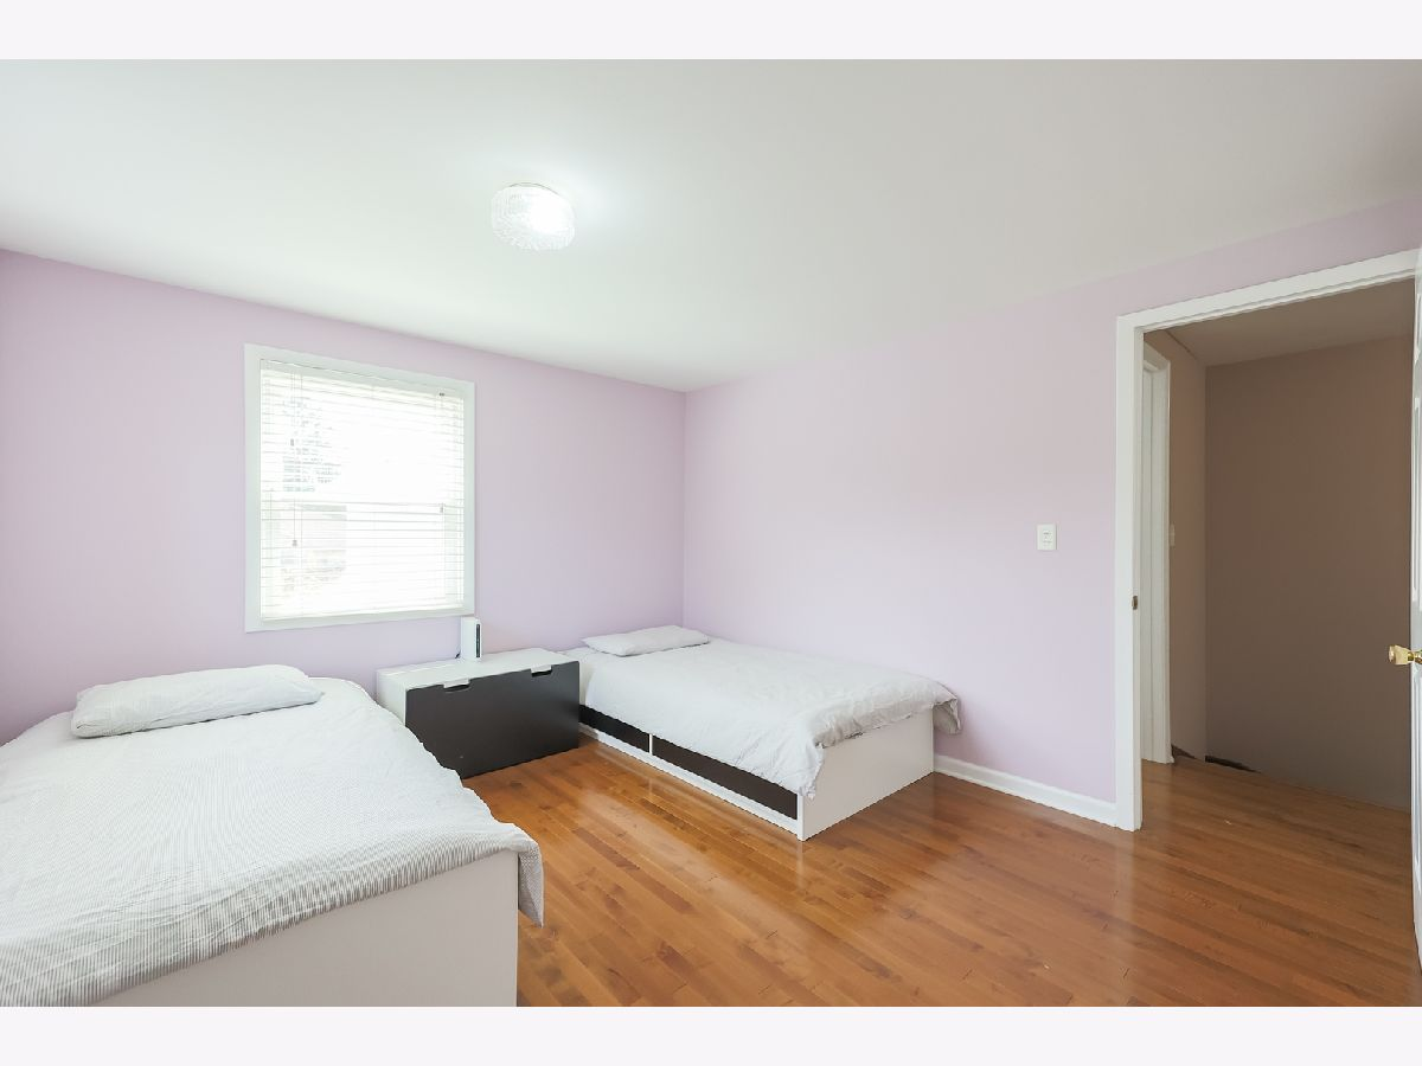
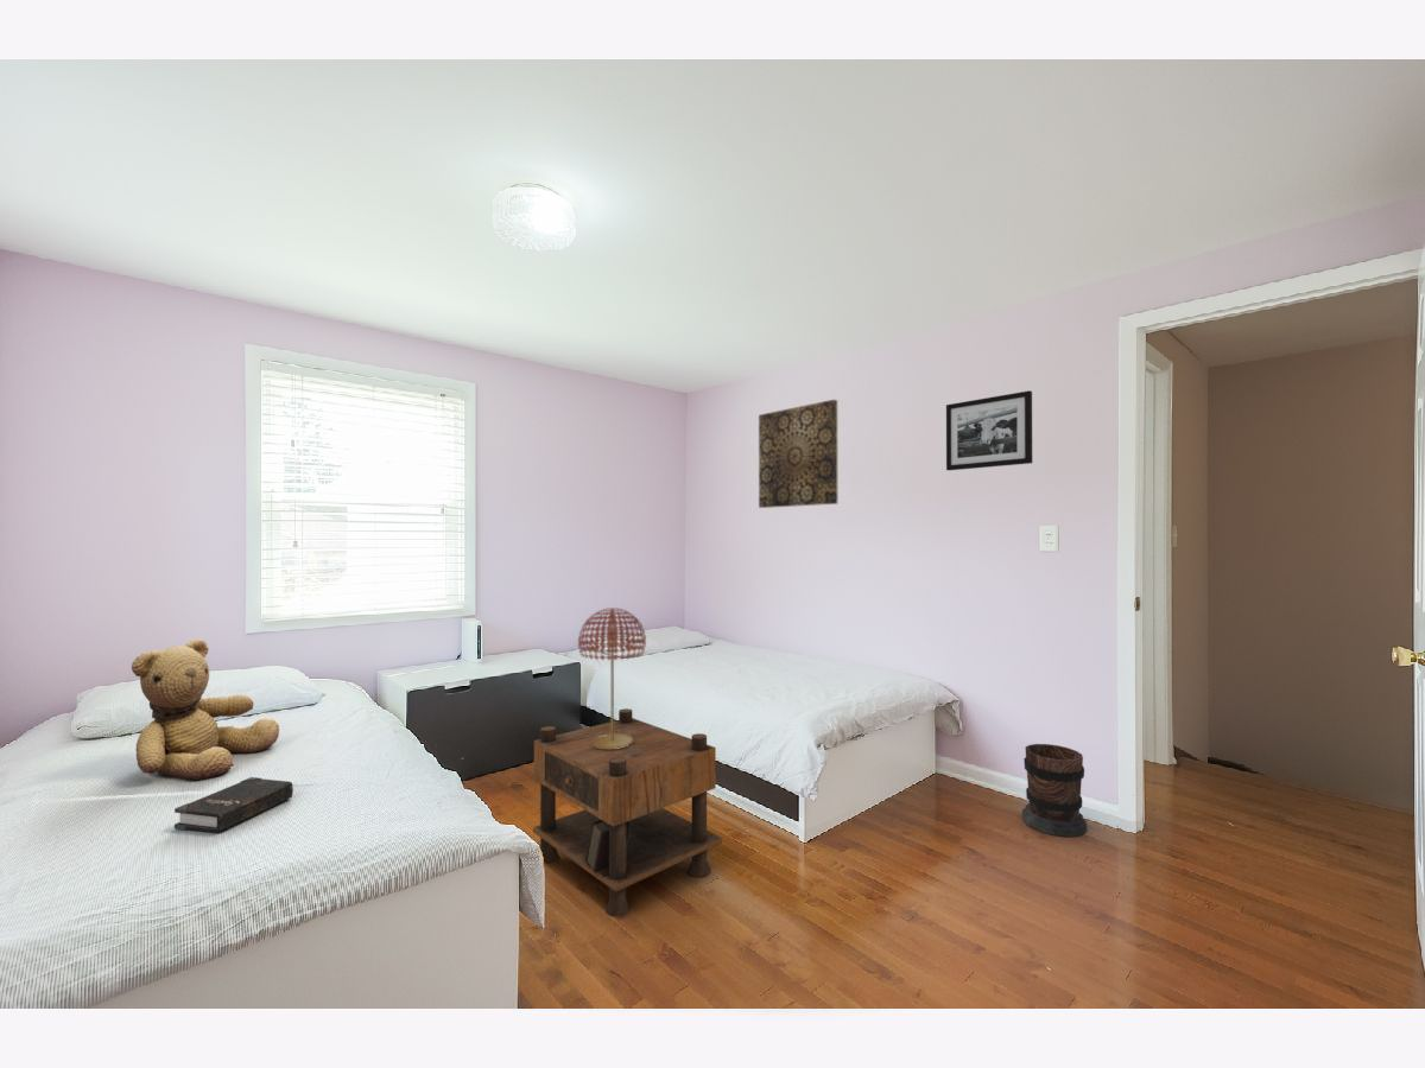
+ hardback book [173,776,294,834]
+ wooden barrel [1021,743,1088,838]
+ nightstand [532,707,723,918]
+ table lamp [577,606,647,749]
+ wall art [758,399,840,509]
+ picture frame [945,389,1033,471]
+ teddy bear [131,637,280,782]
